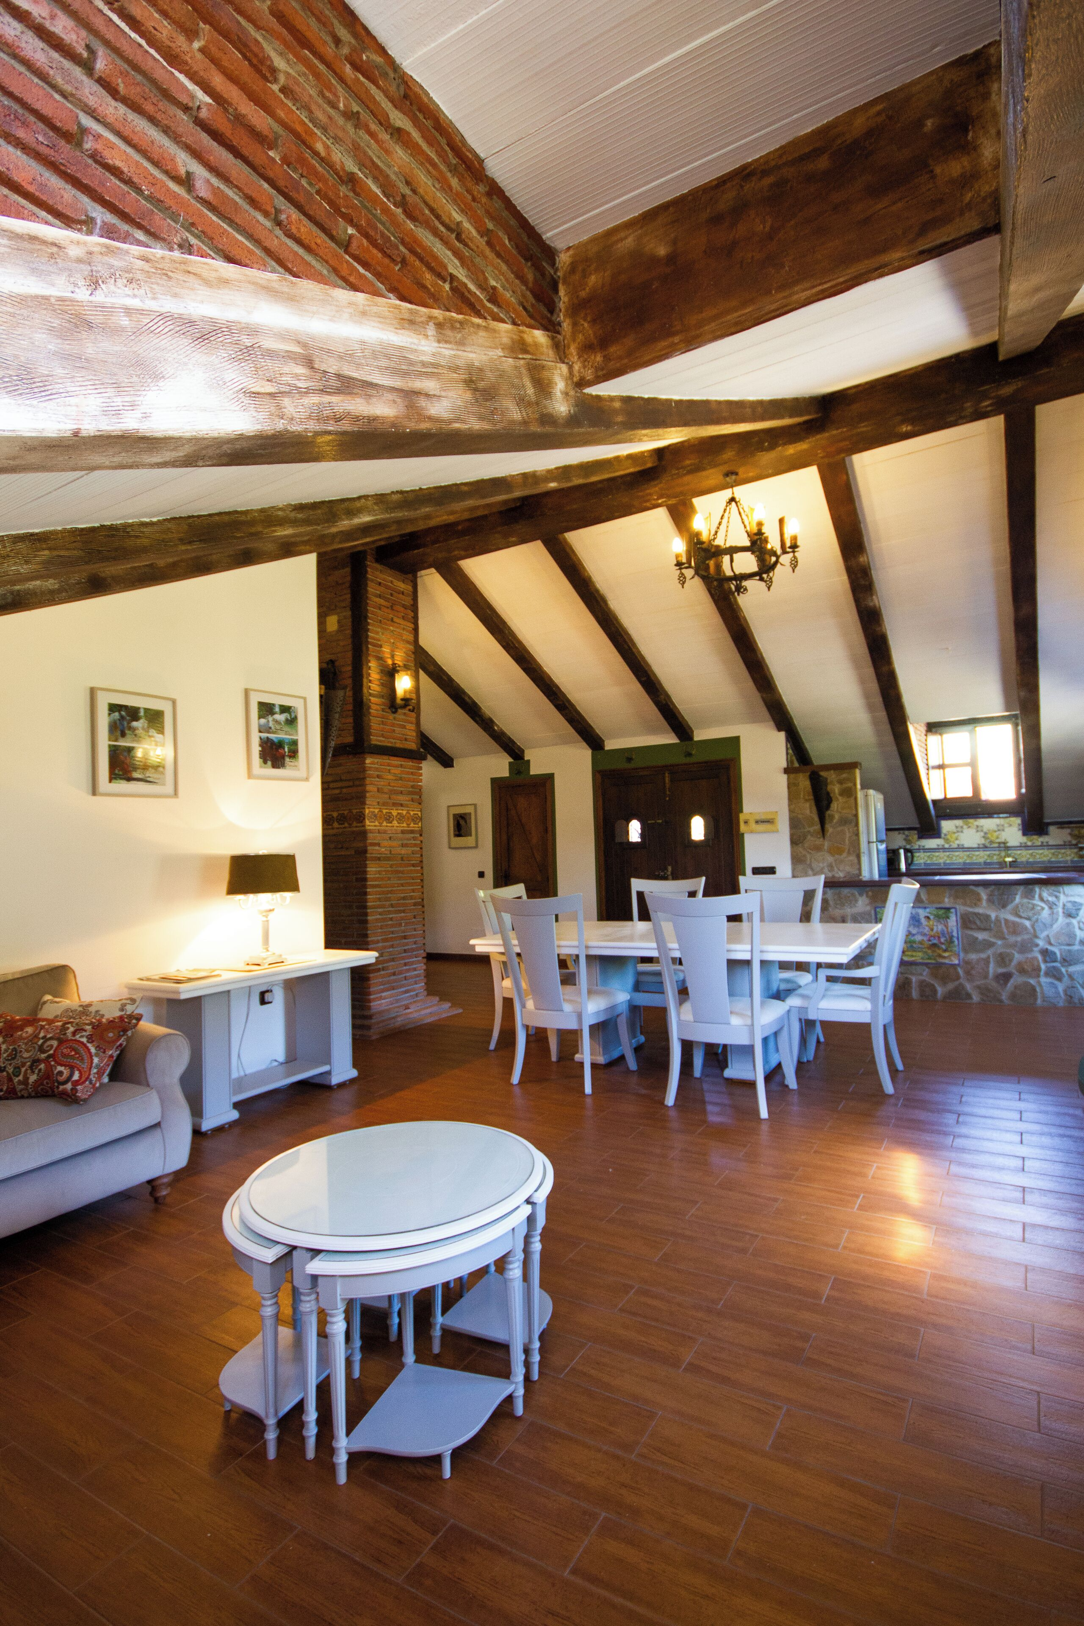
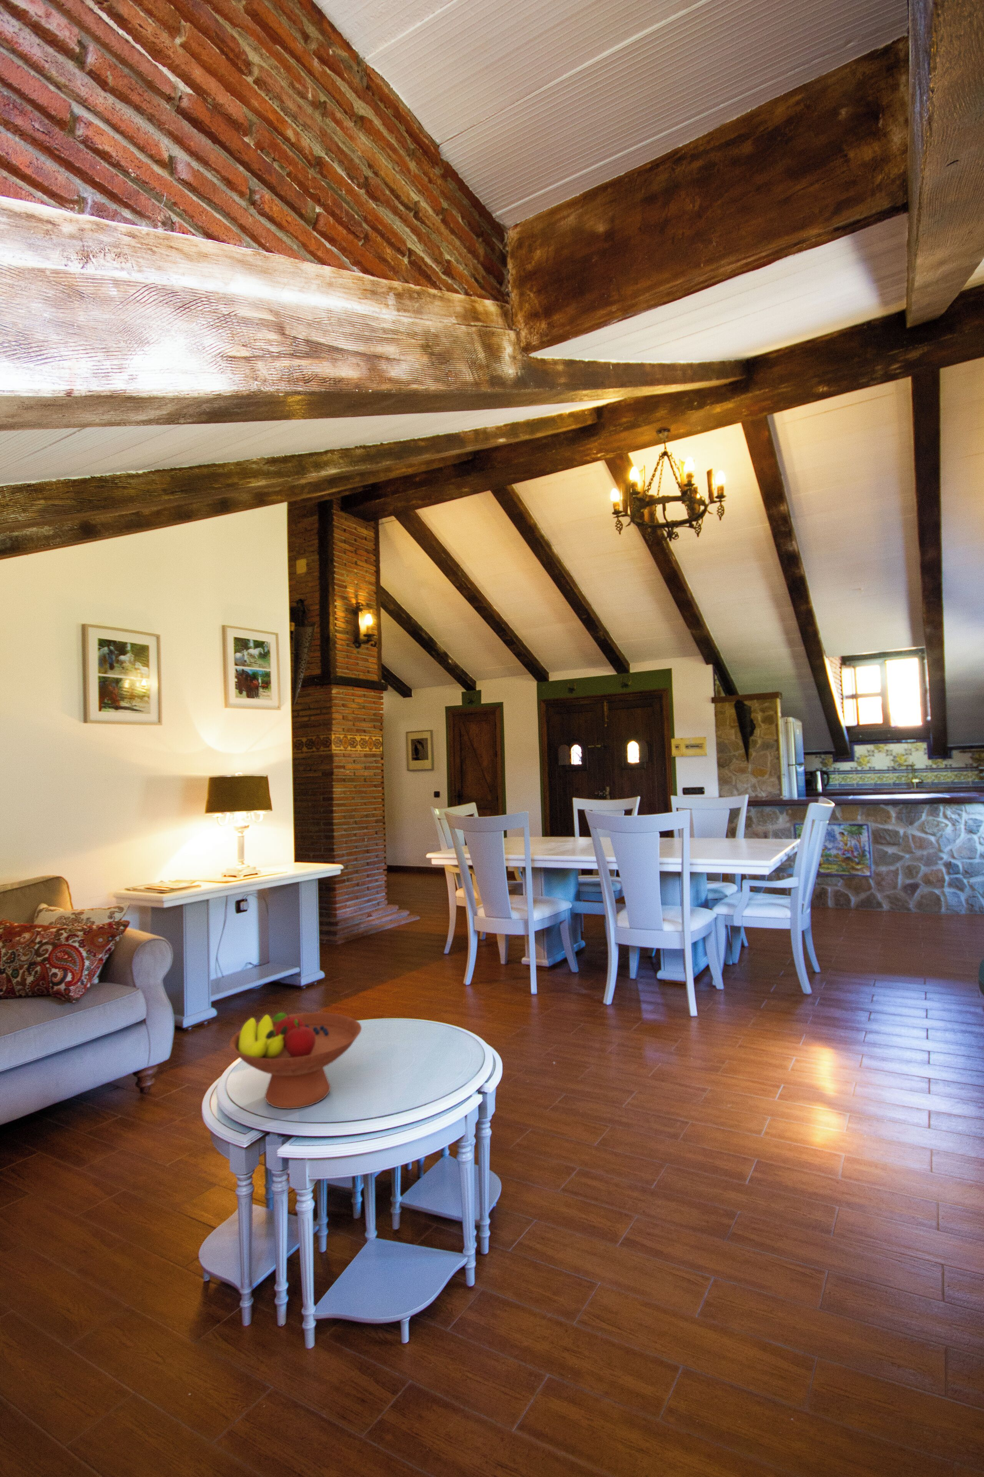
+ fruit bowl [230,1012,362,1109]
